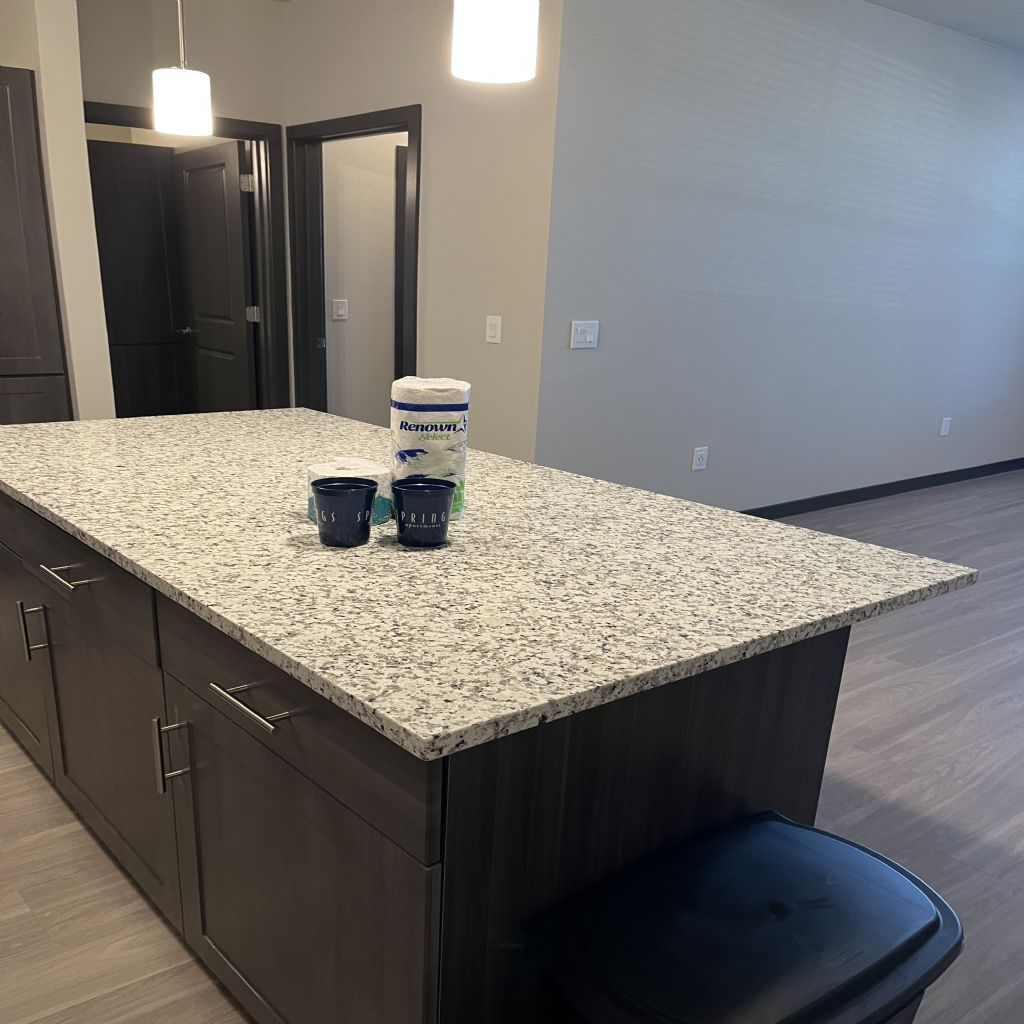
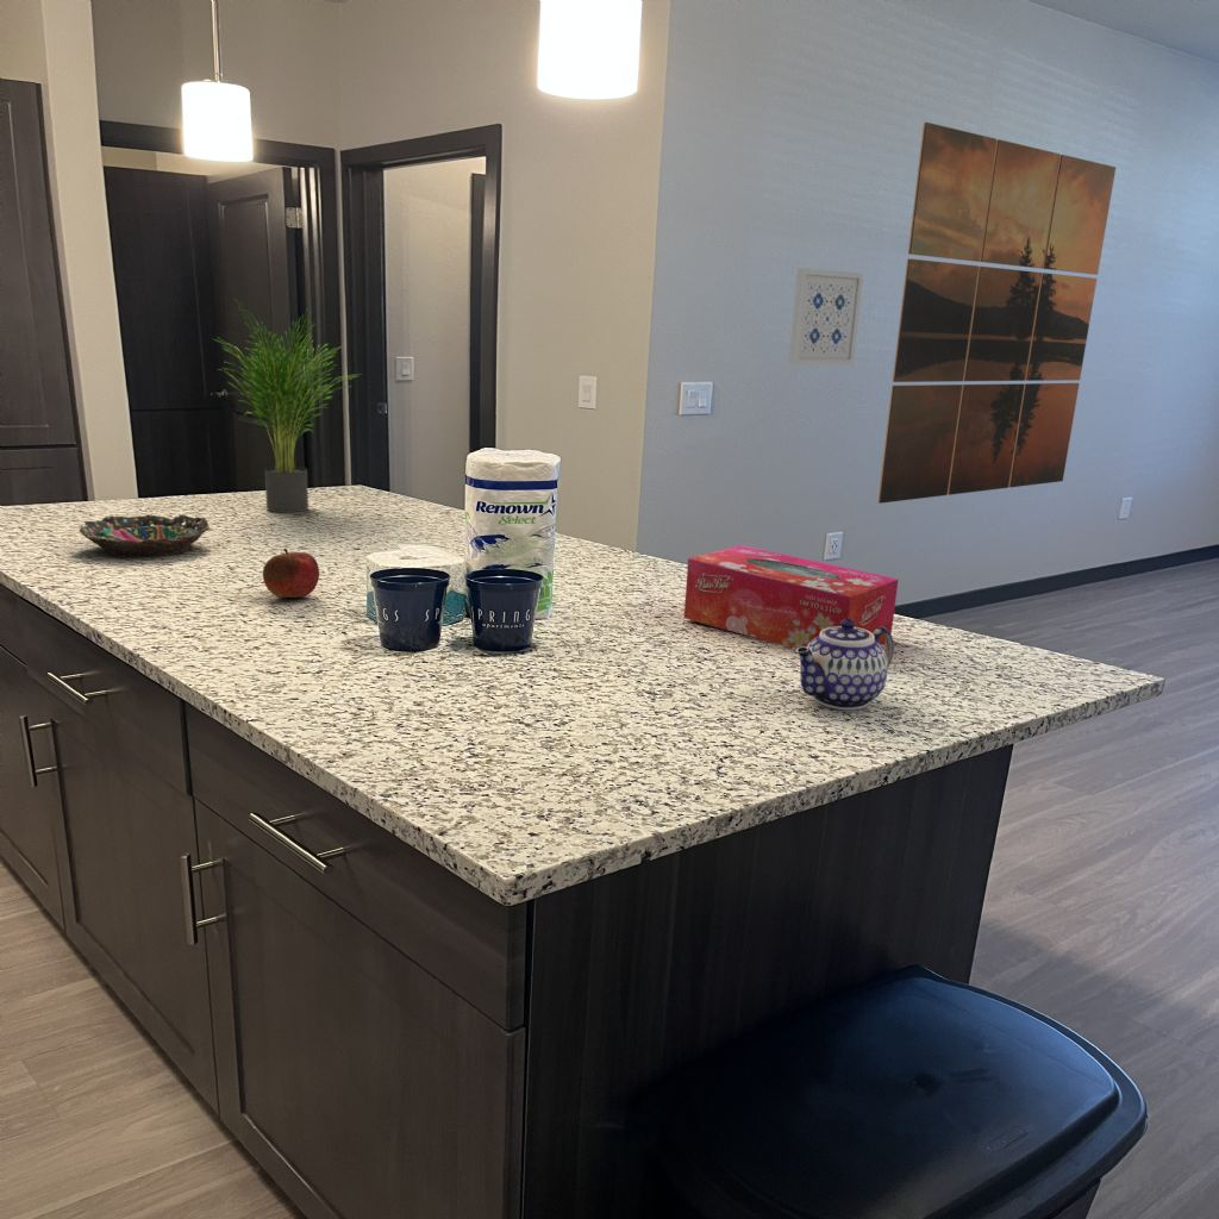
+ potted plant [213,296,362,514]
+ wall art [788,267,864,367]
+ tissue box [683,544,900,649]
+ teapot [793,619,895,711]
+ wall art [877,121,1117,505]
+ bowl [79,513,211,558]
+ fruit [262,548,320,599]
